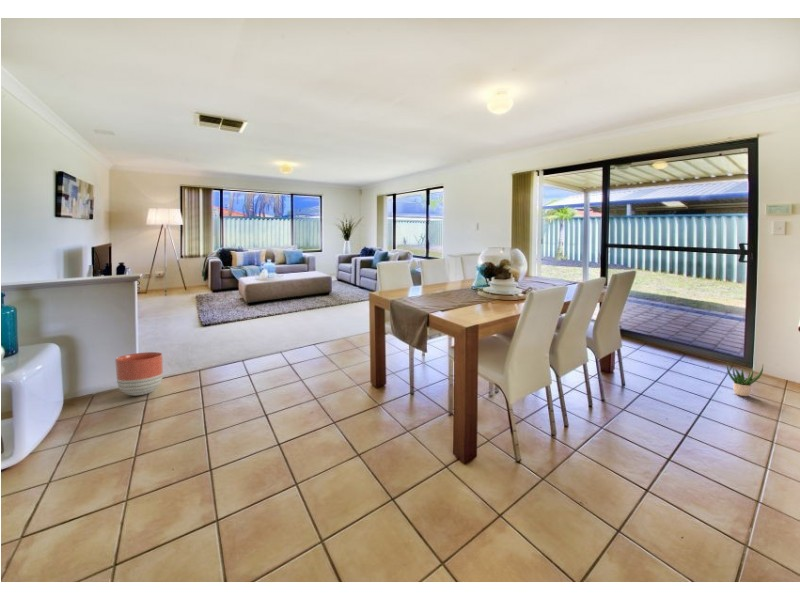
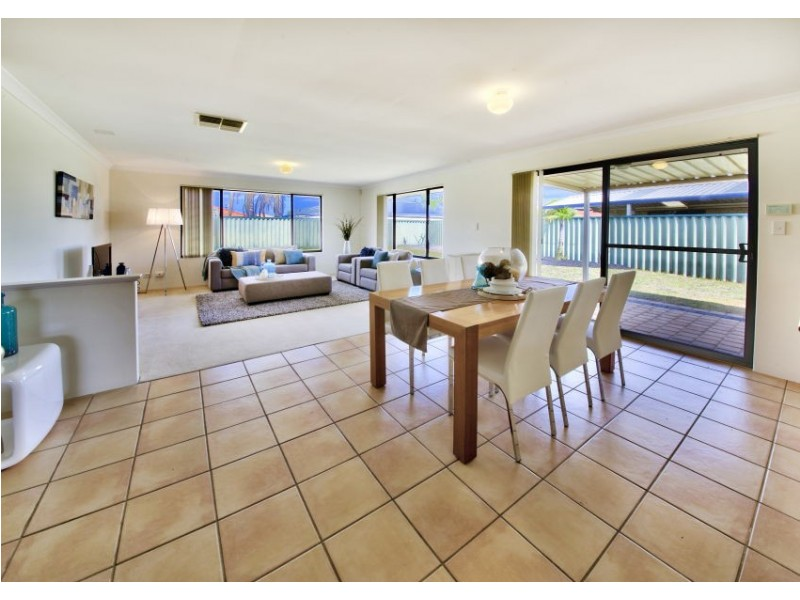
- potted plant [726,362,764,397]
- planter [114,351,164,396]
